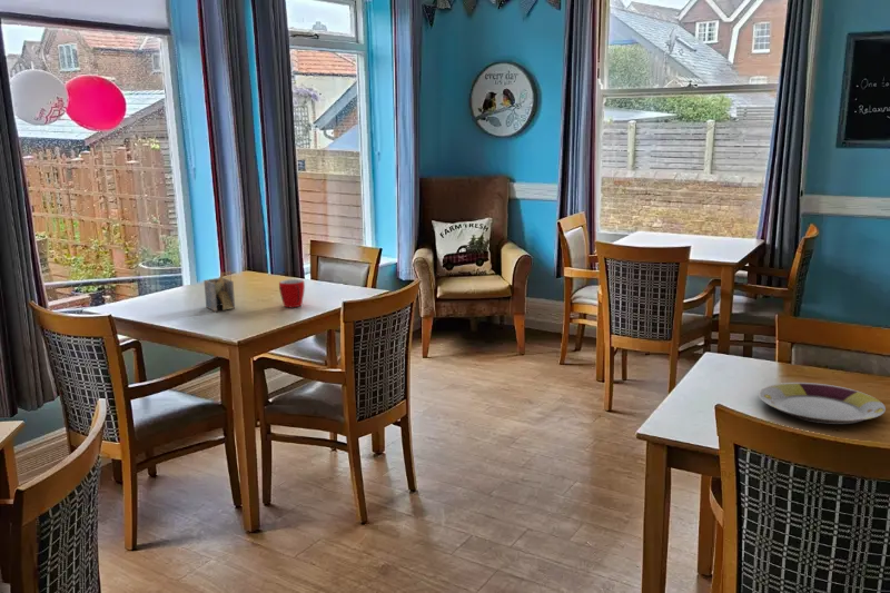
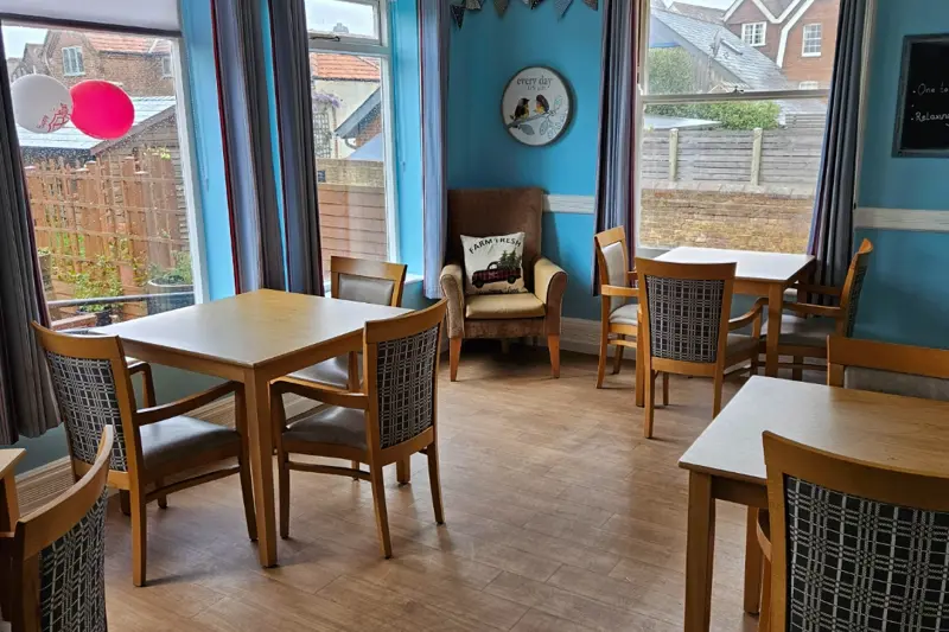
- mug [278,278,306,308]
- plate [758,382,887,425]
- napkin holder [202,271,236,313]
